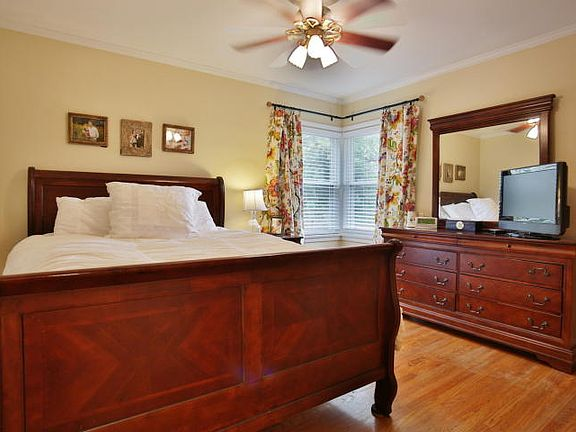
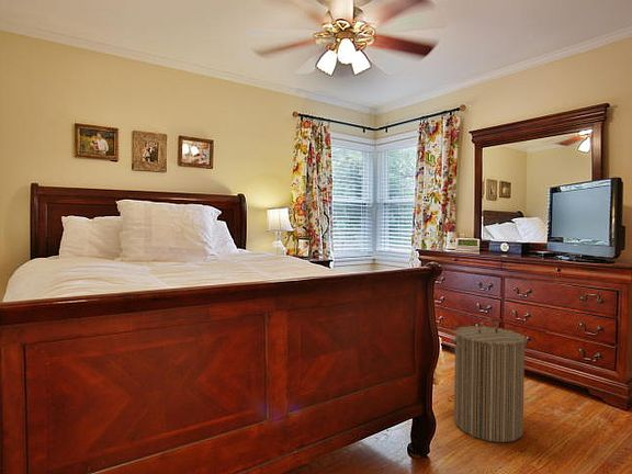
+ laundry hamper [450,318,528,443]
